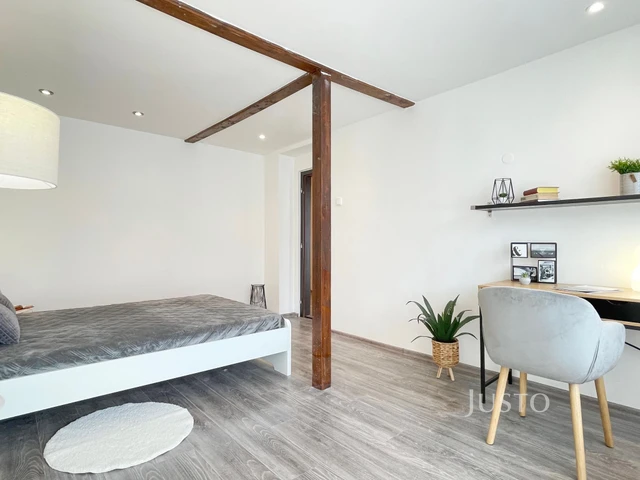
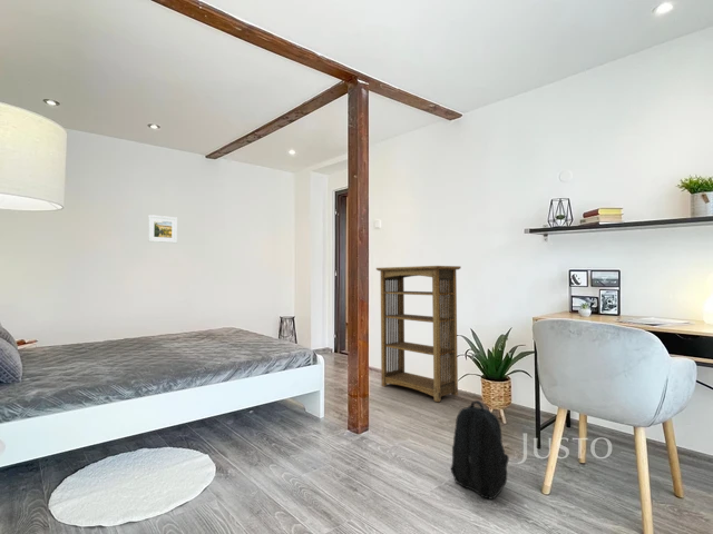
+ backpack [449,399,510,501]
+ bookshelf [375,265,462,403]
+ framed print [147,214,178,244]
